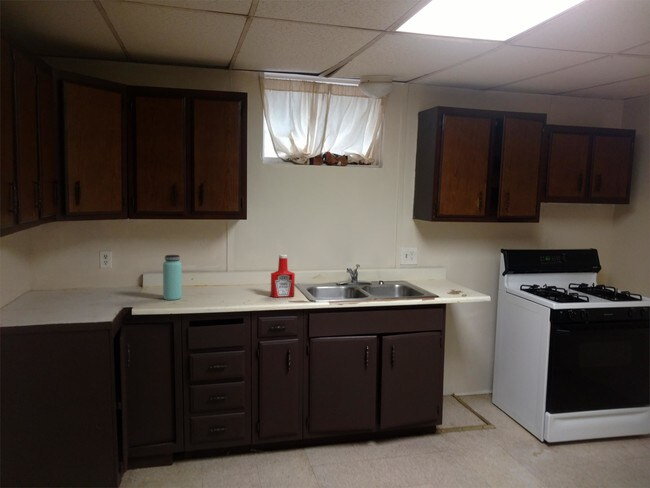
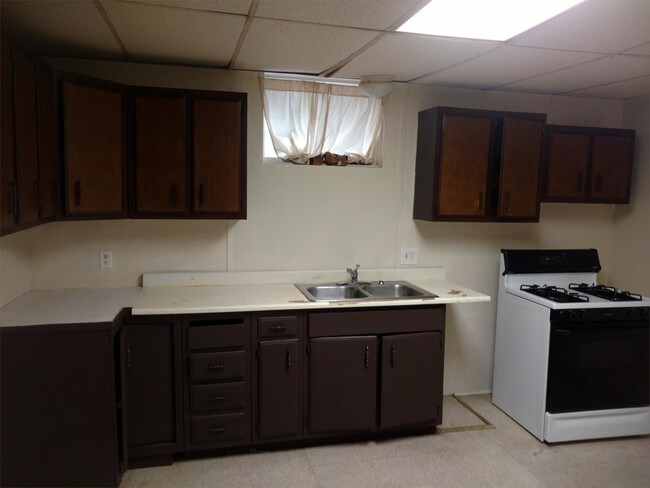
- bottle [162,254,183,301]
- soap bottle [270,254,296,298]
